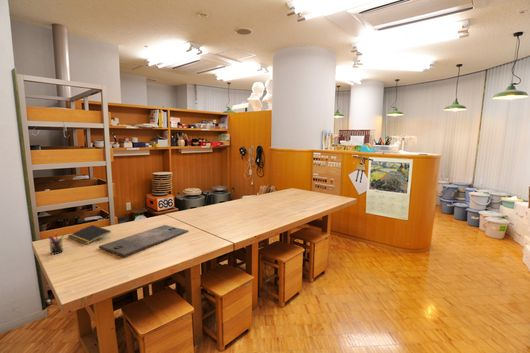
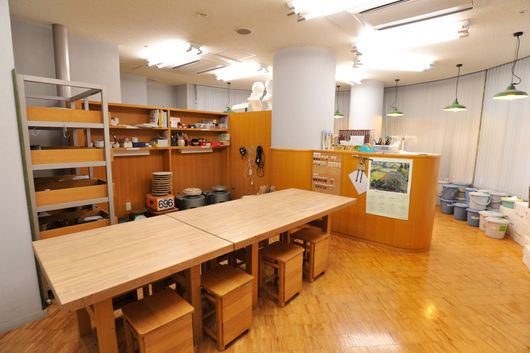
- pen holder [47,231,66,255]
- cutting board [98,224,189,258]
- notepad [67,224,112,245]
